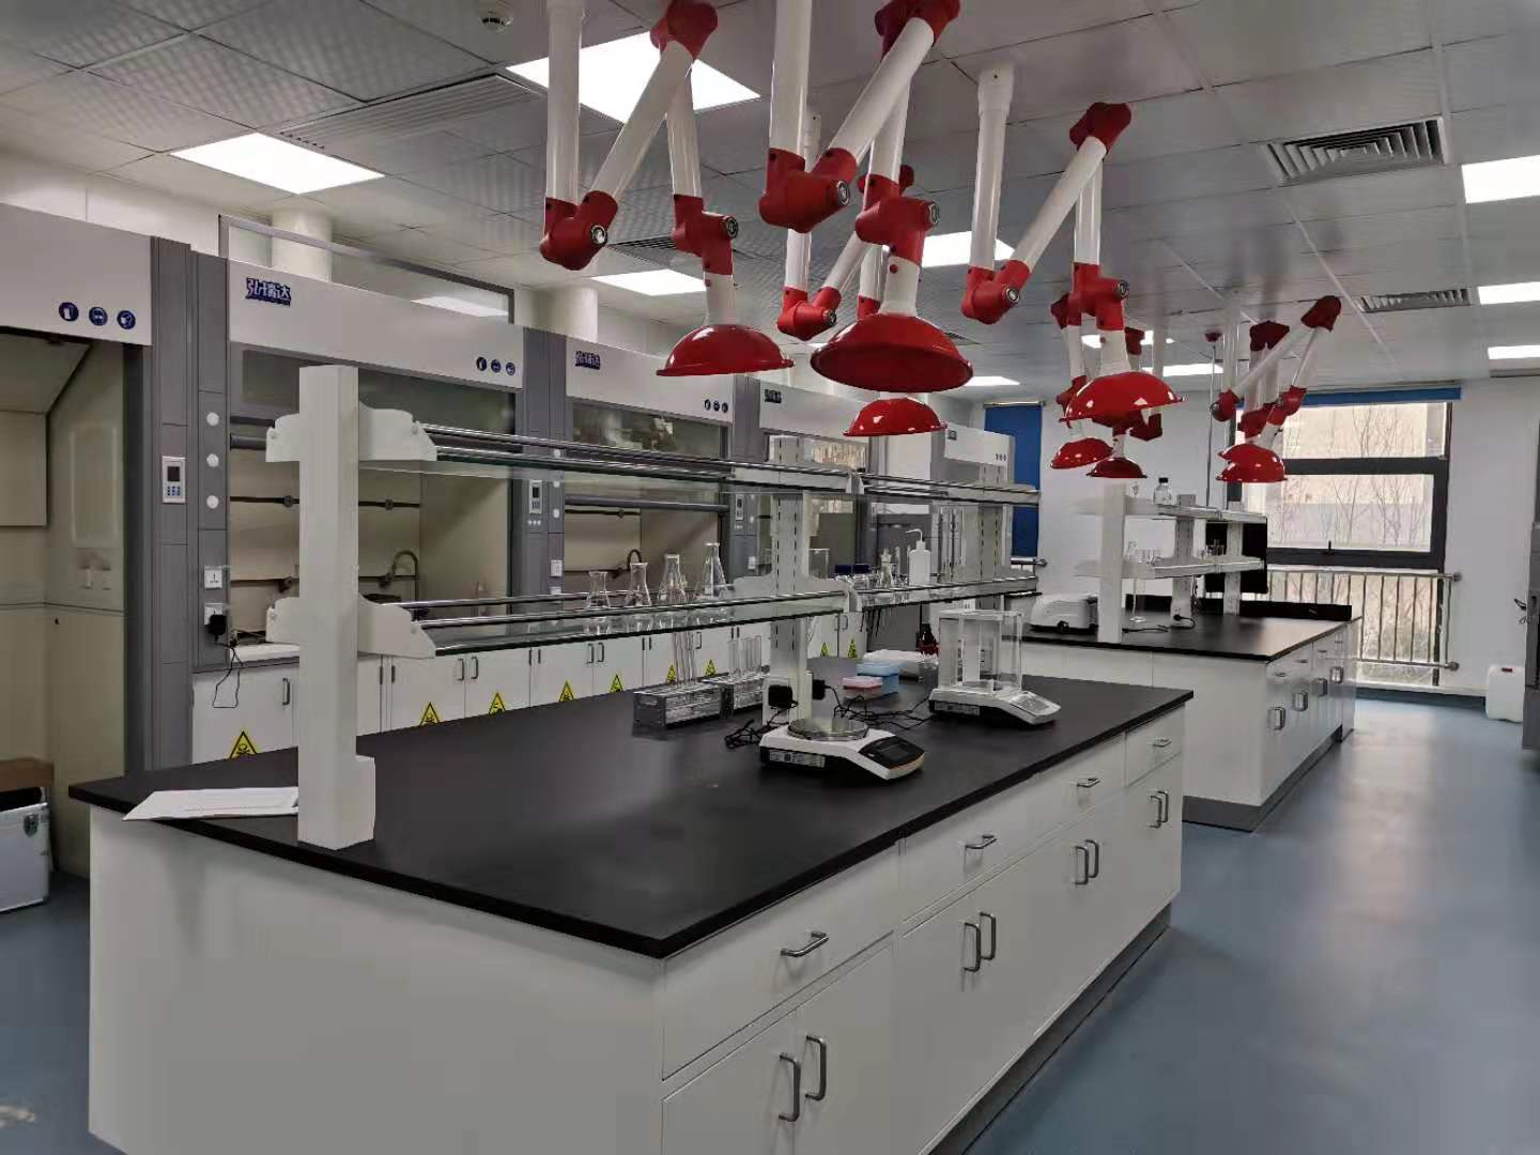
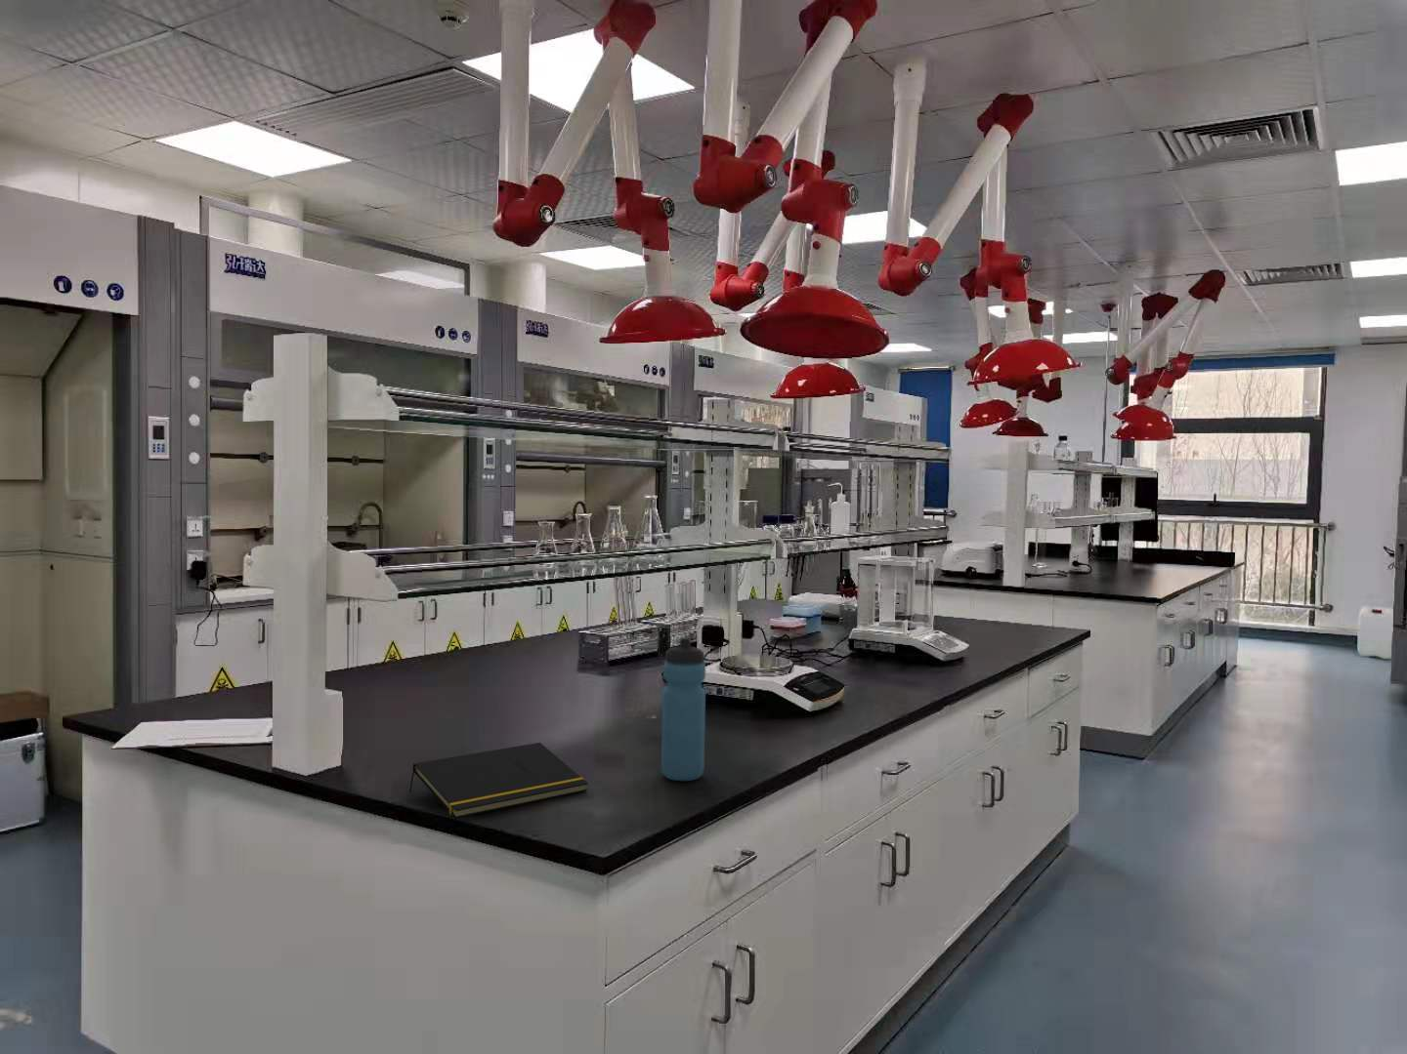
+ notepad [409,742,589,819]
+ water bottle [660,638,707,782]
